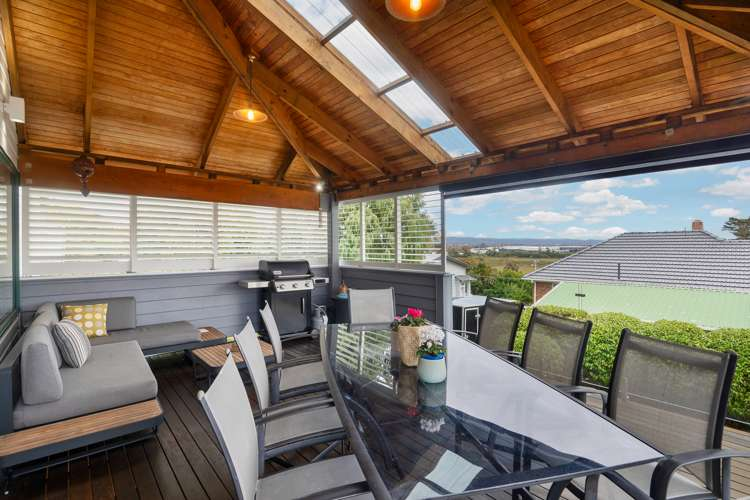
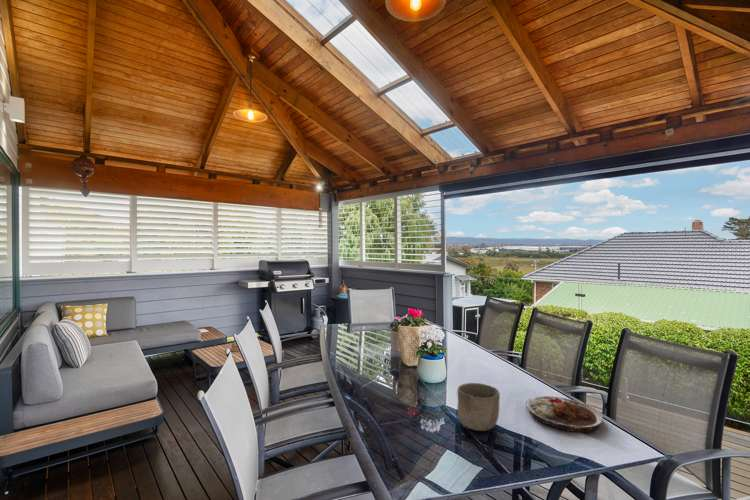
+ bowl [456,382,501,432]
+ plate [525,395,604,434]
